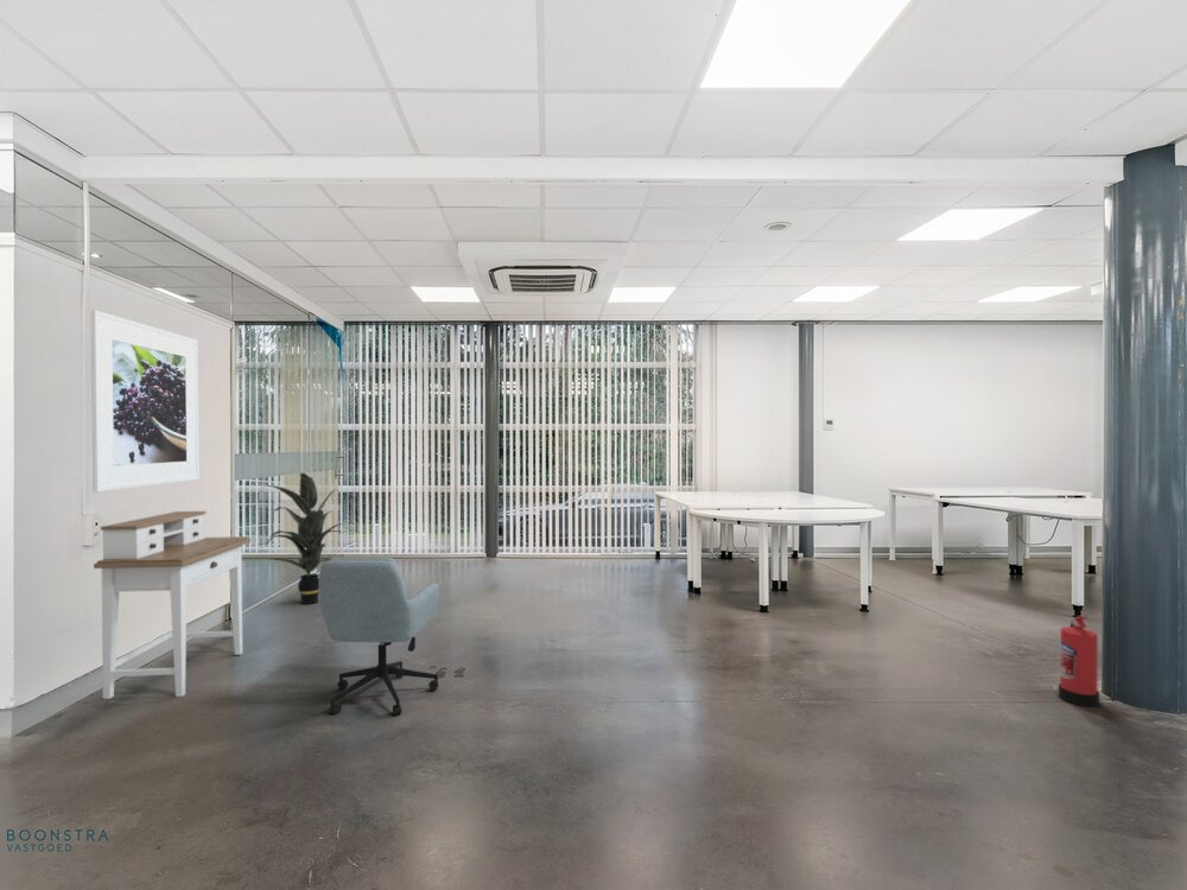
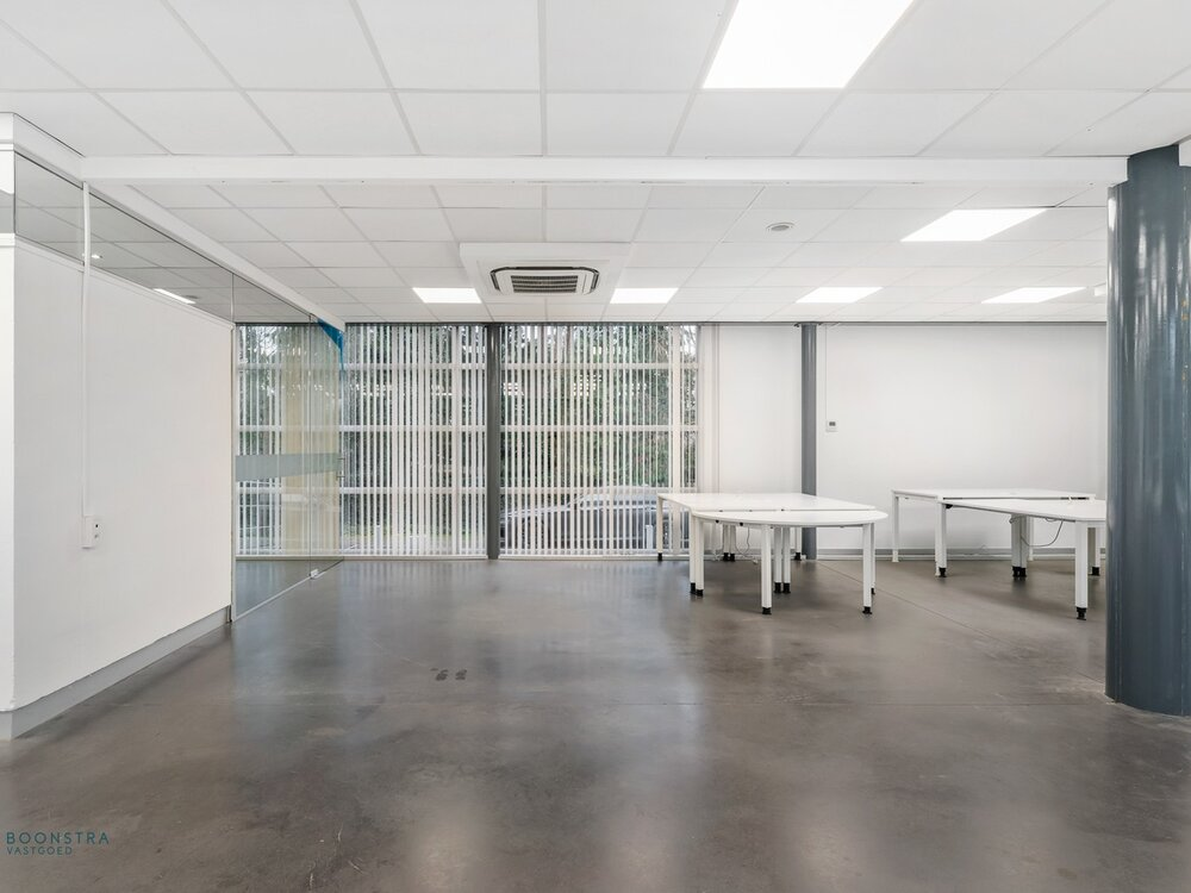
- indoor plant [261,471,344,605]
- fire extinguisher [1058,615,1100,707]
- desk [93,510,252,700]
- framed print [90,309,201,494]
- office chair [318,557,440,717]
